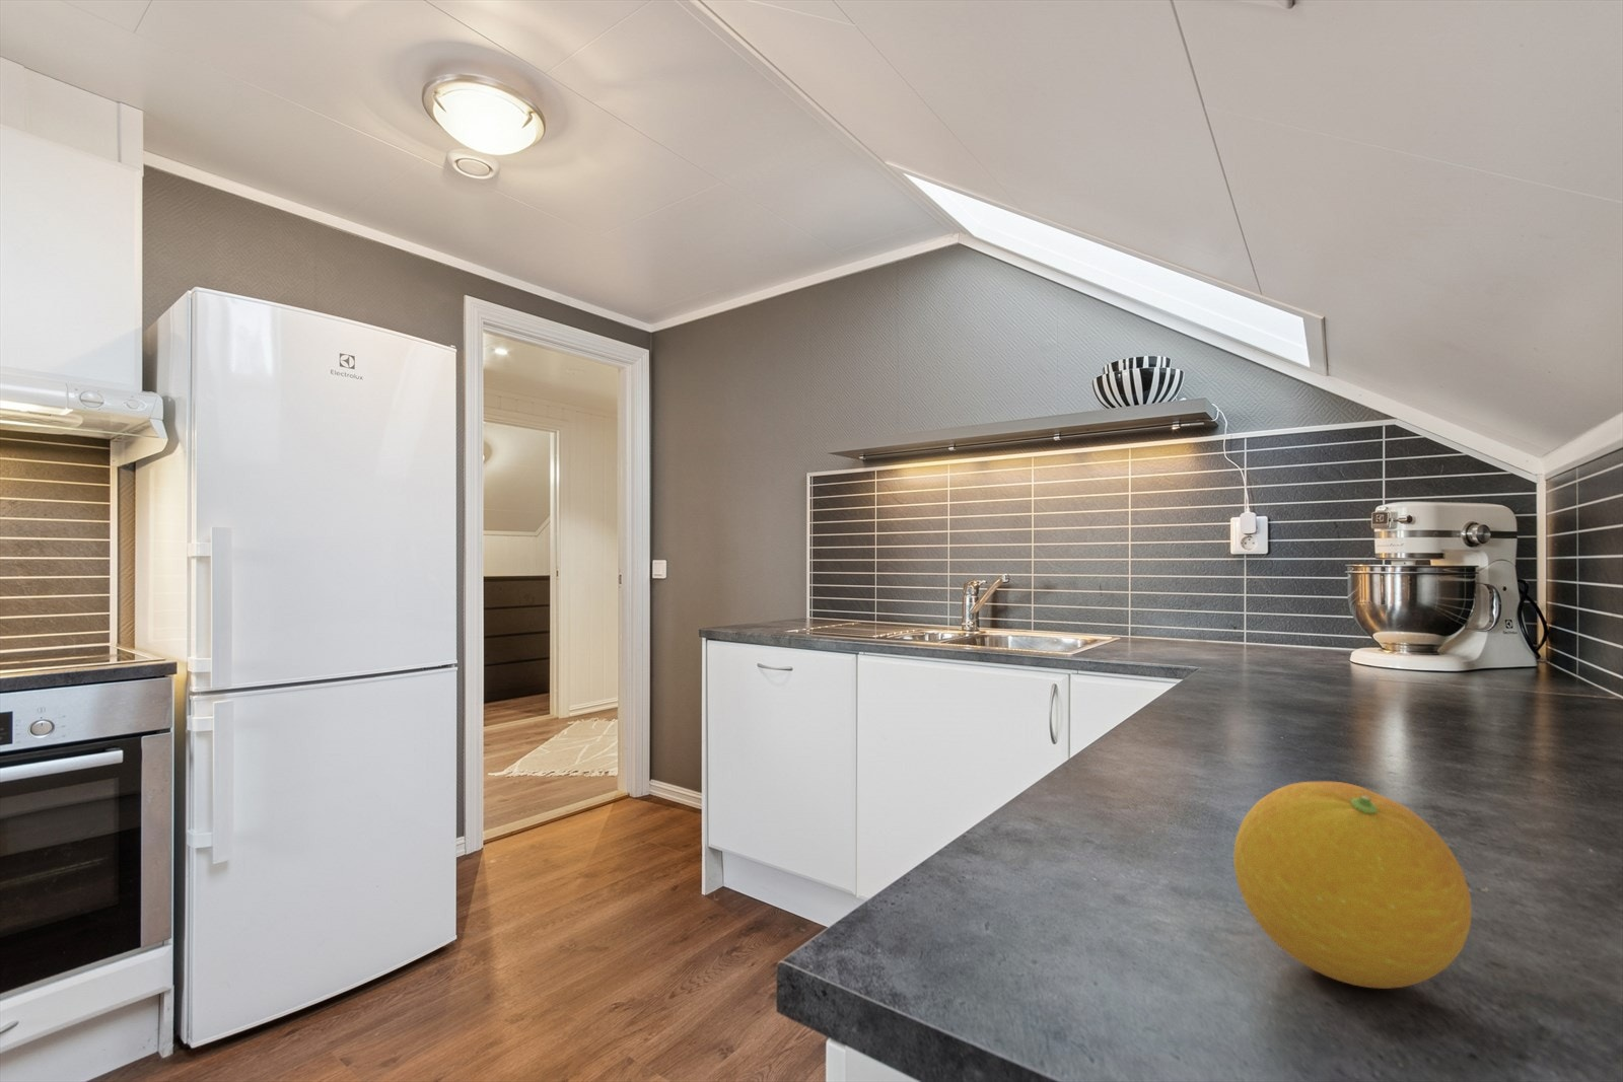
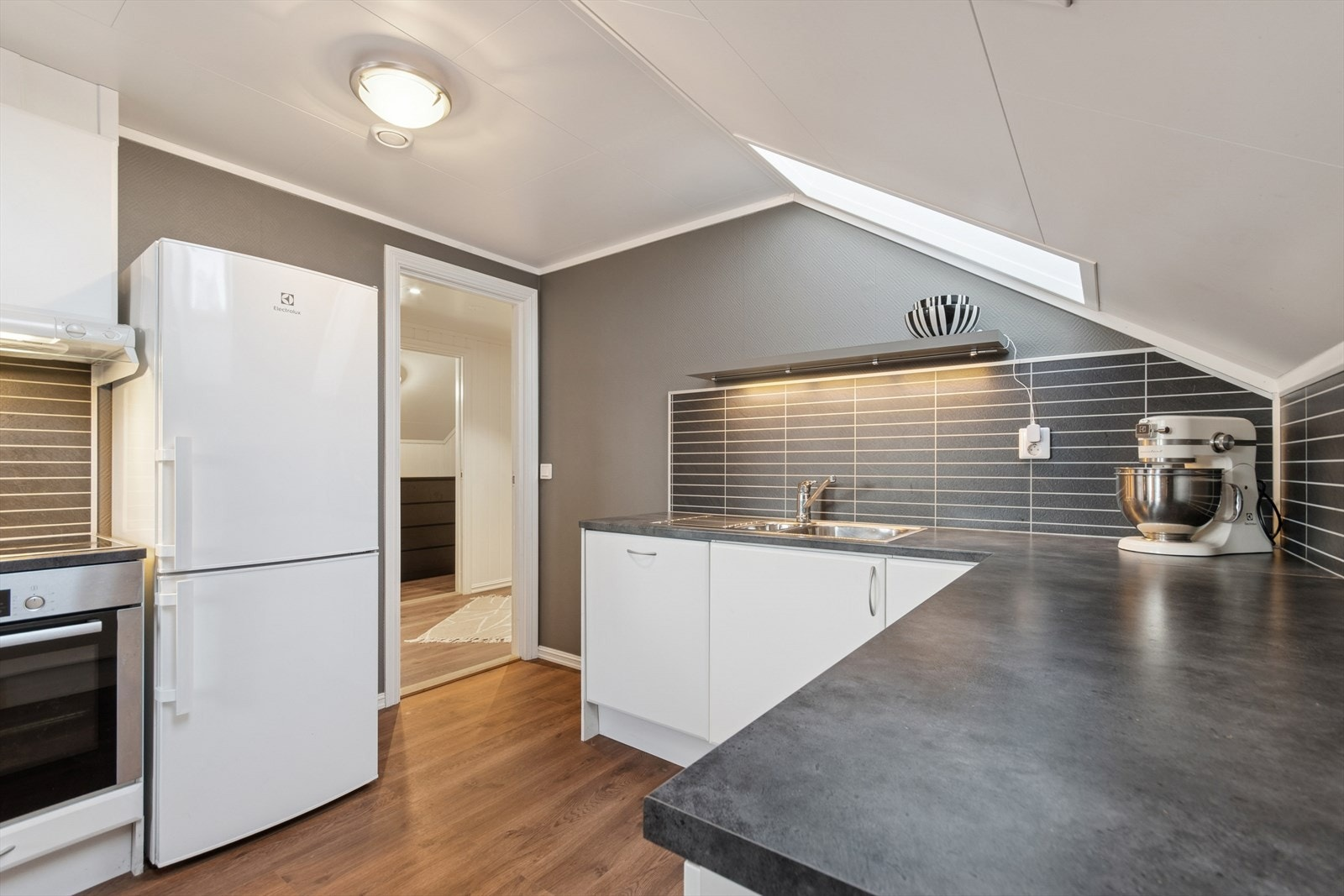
- fruit [1233,781,1473,990]
